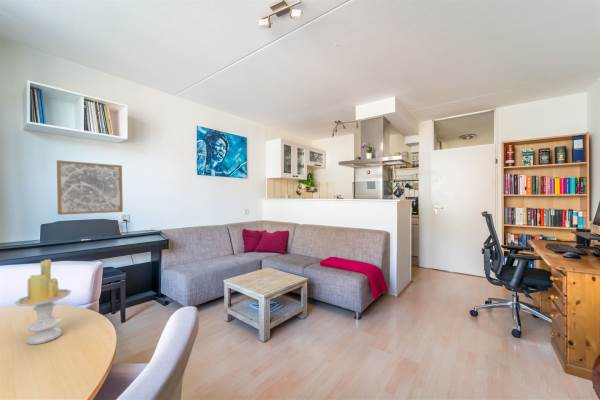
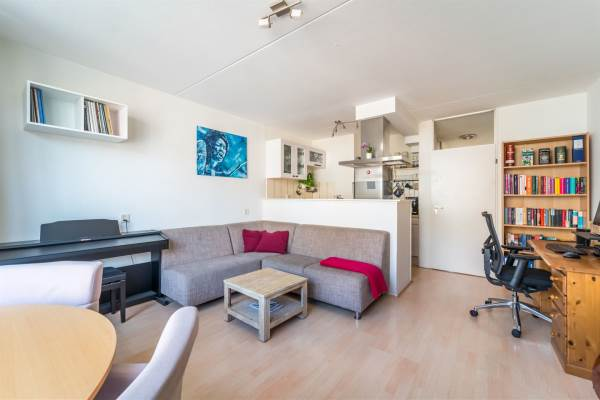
- candle [14,258,72,345]
- wall art [56,159,124,216]
